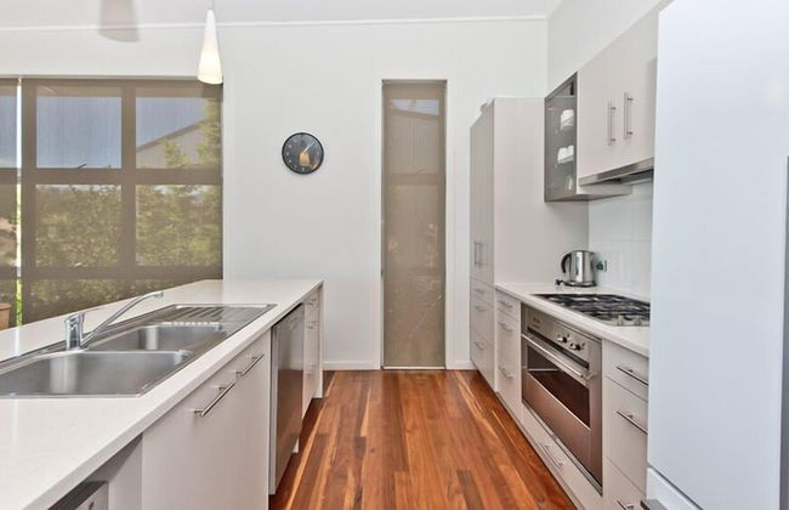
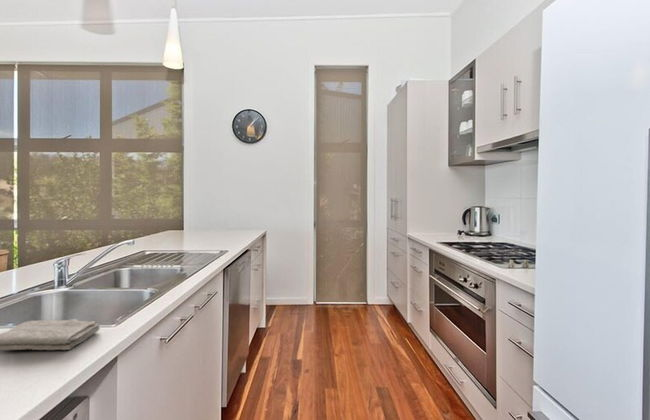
+ washcloth [0,318,101,351]
